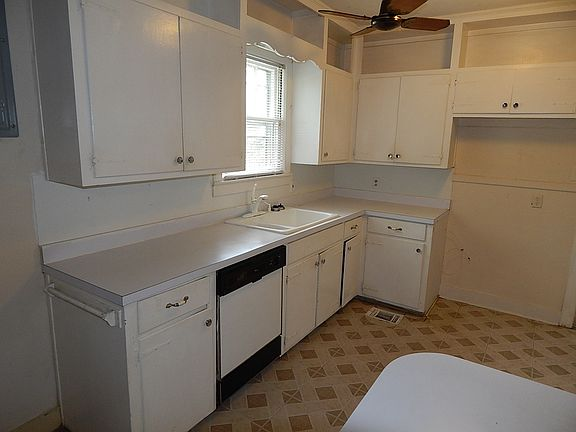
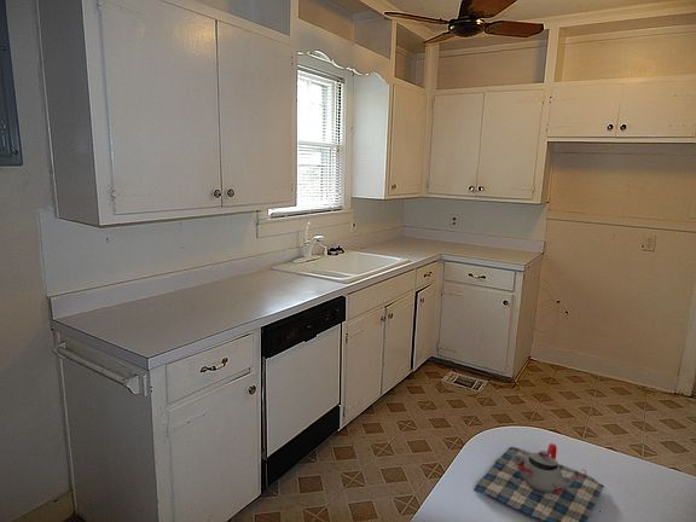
+ teapot [472,442,605,522]
